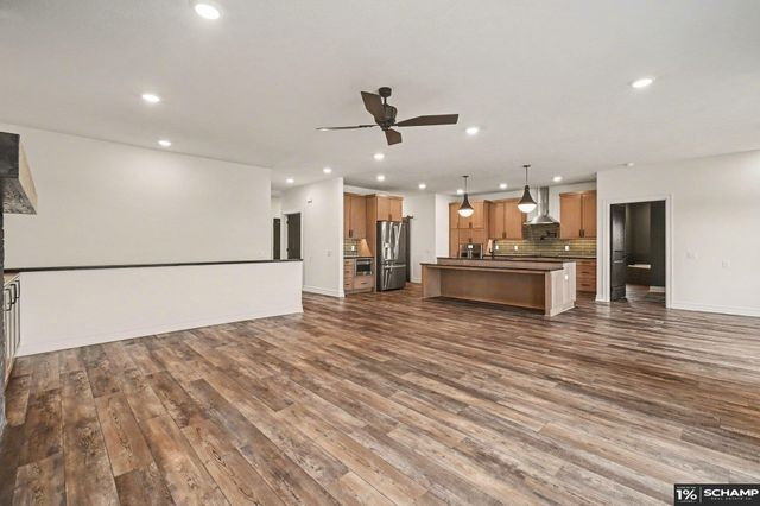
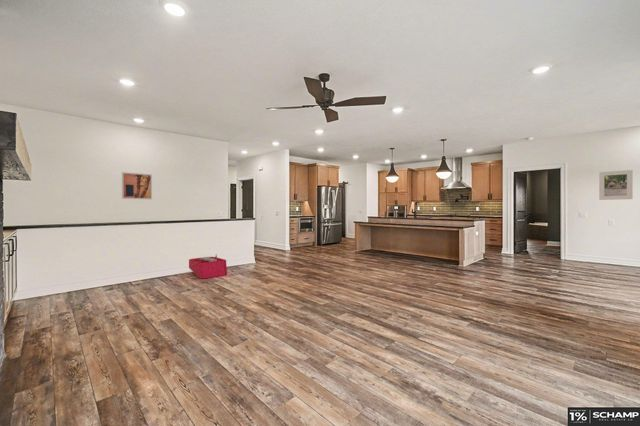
+ storage bin [188,253,228,279]
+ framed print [598,169,634,201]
+ wall art [121,171,153,200]
